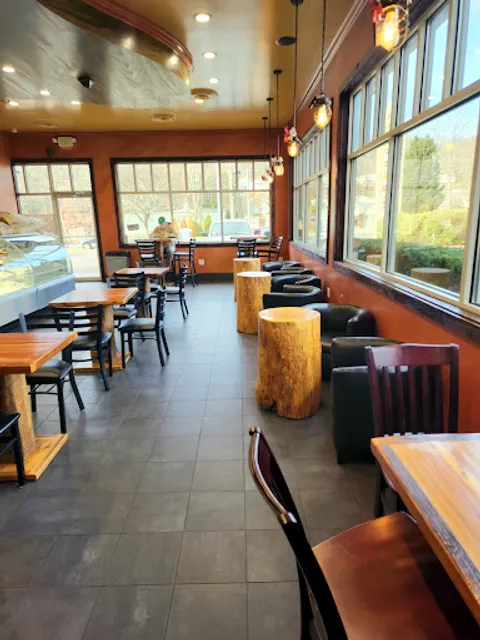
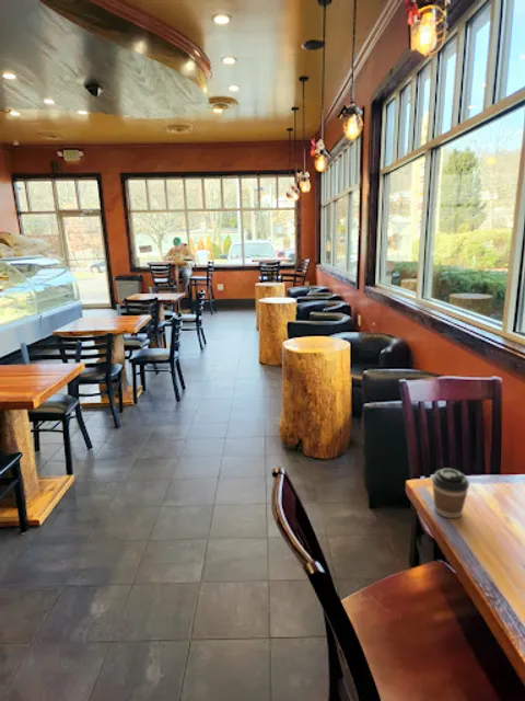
+ coffee cup [431,468,470,519]
